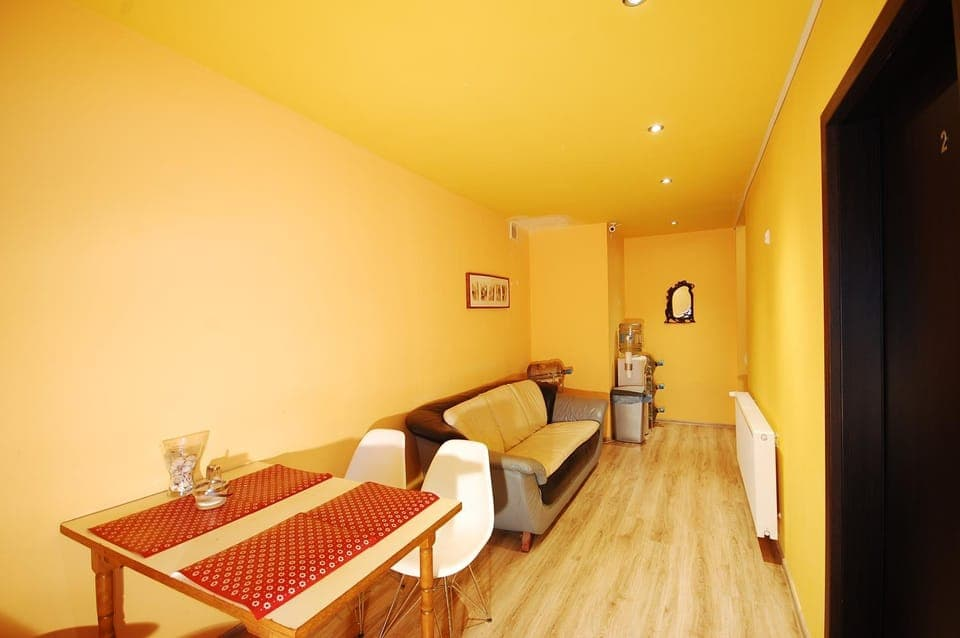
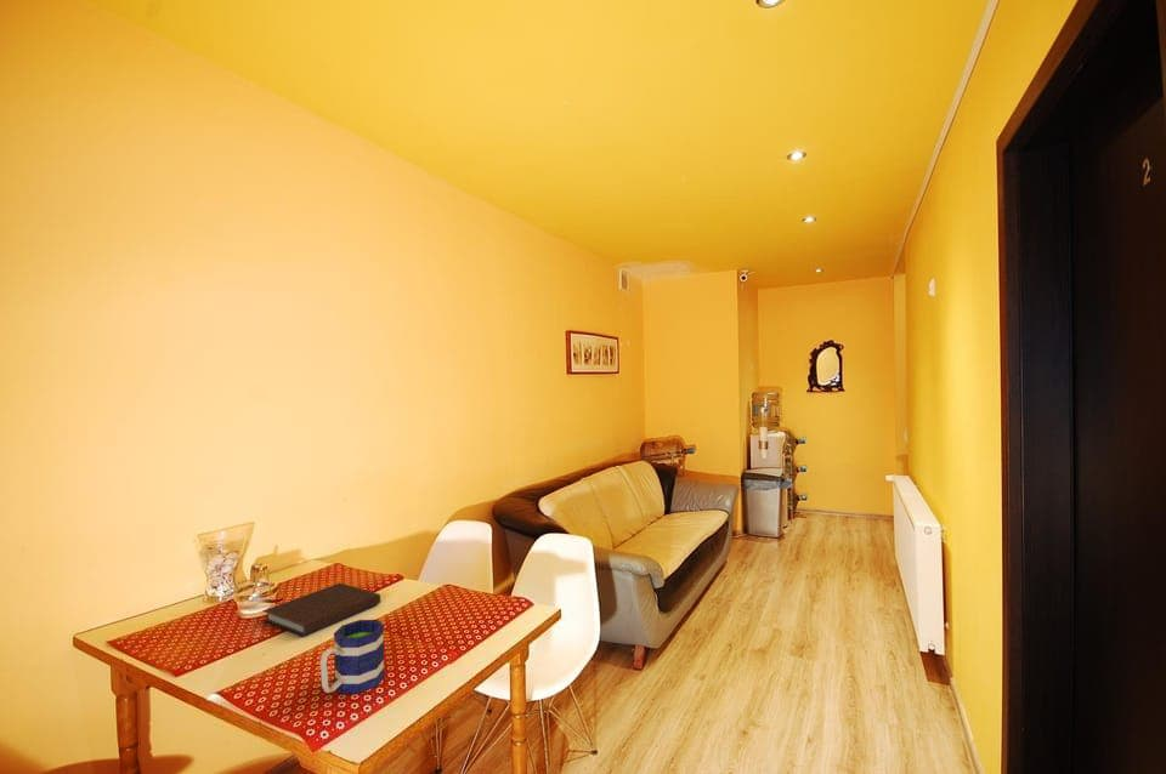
+ notebook [261,582,381,637]
+ mug [319,619,386,694]
